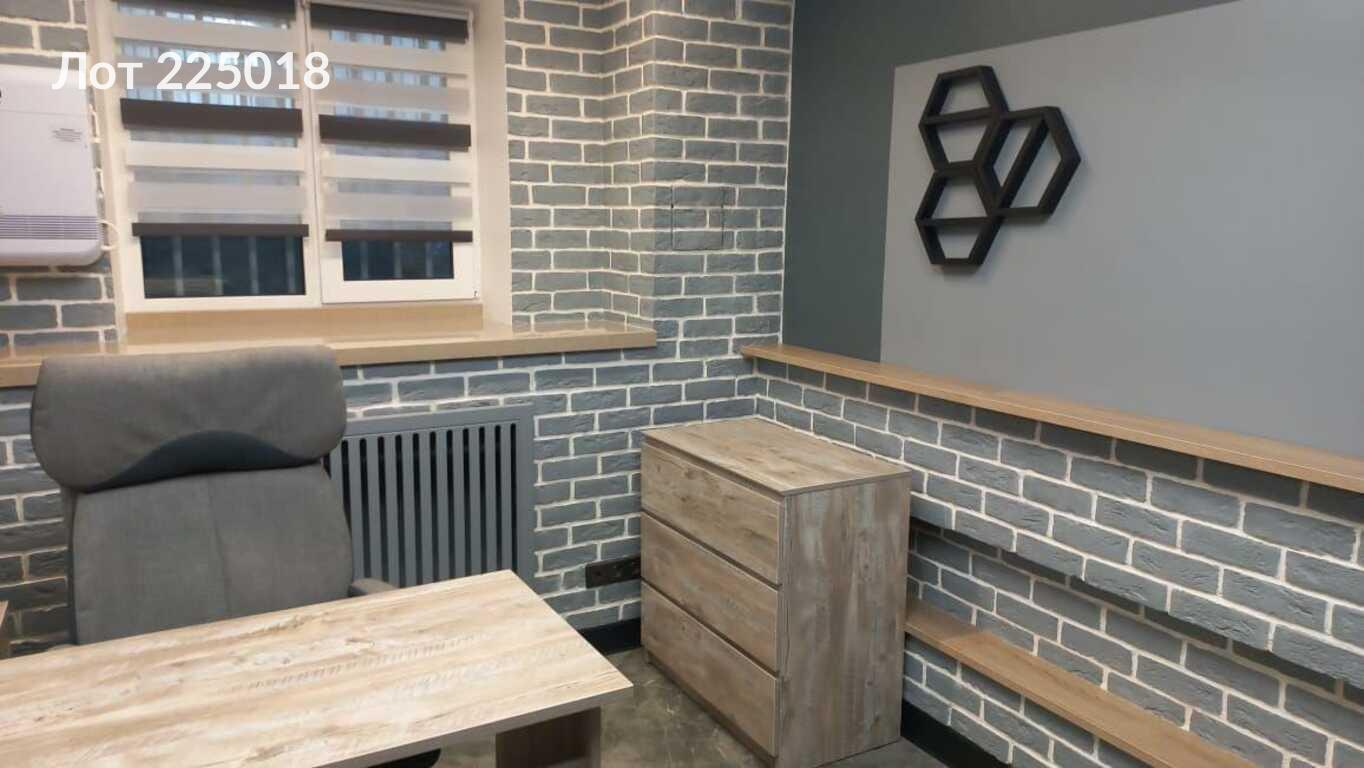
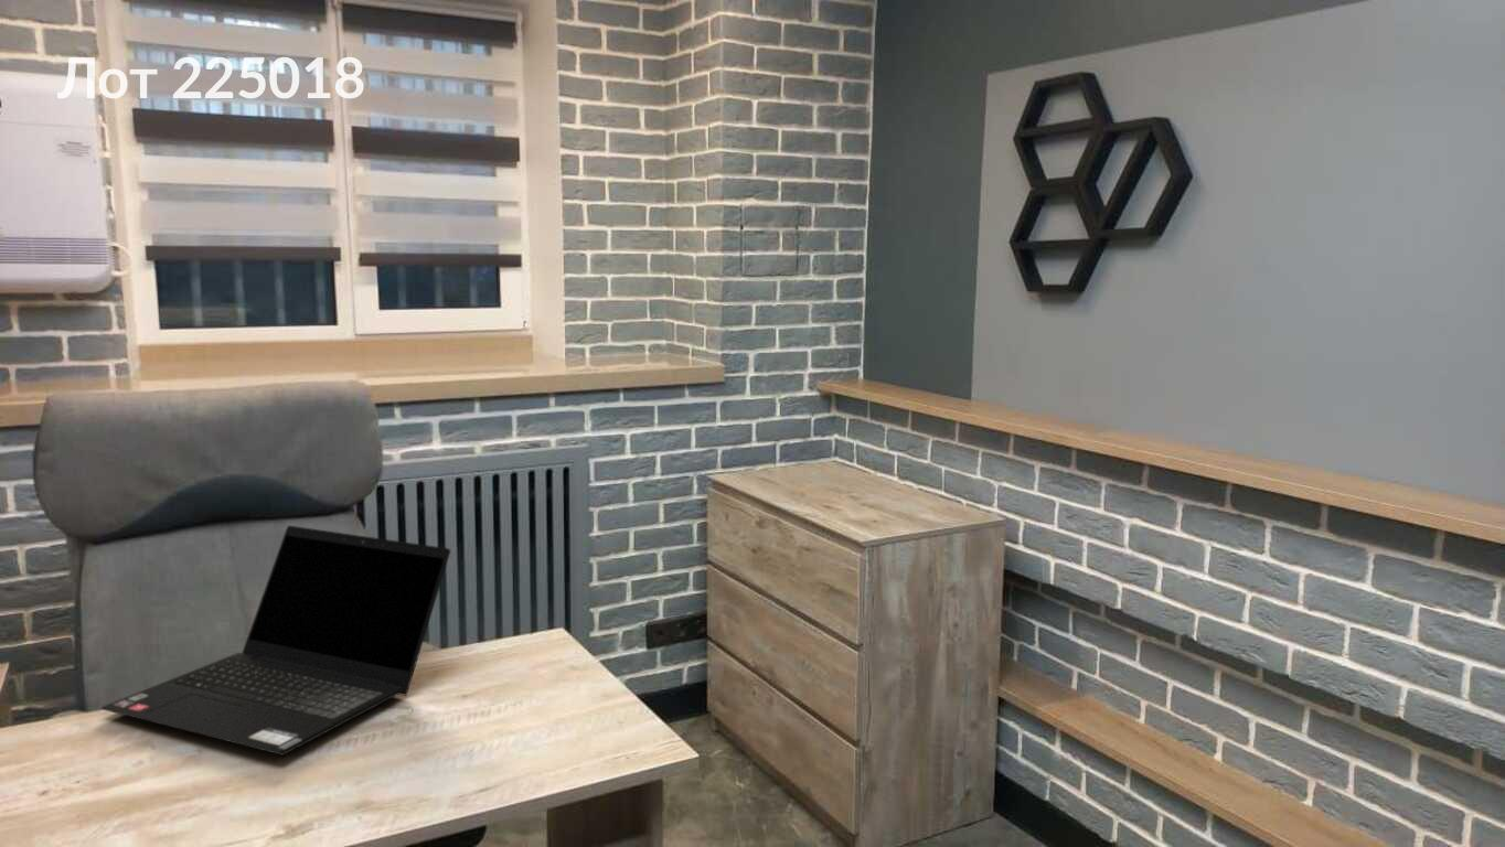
+ laptop computer [100,525,451,757]
